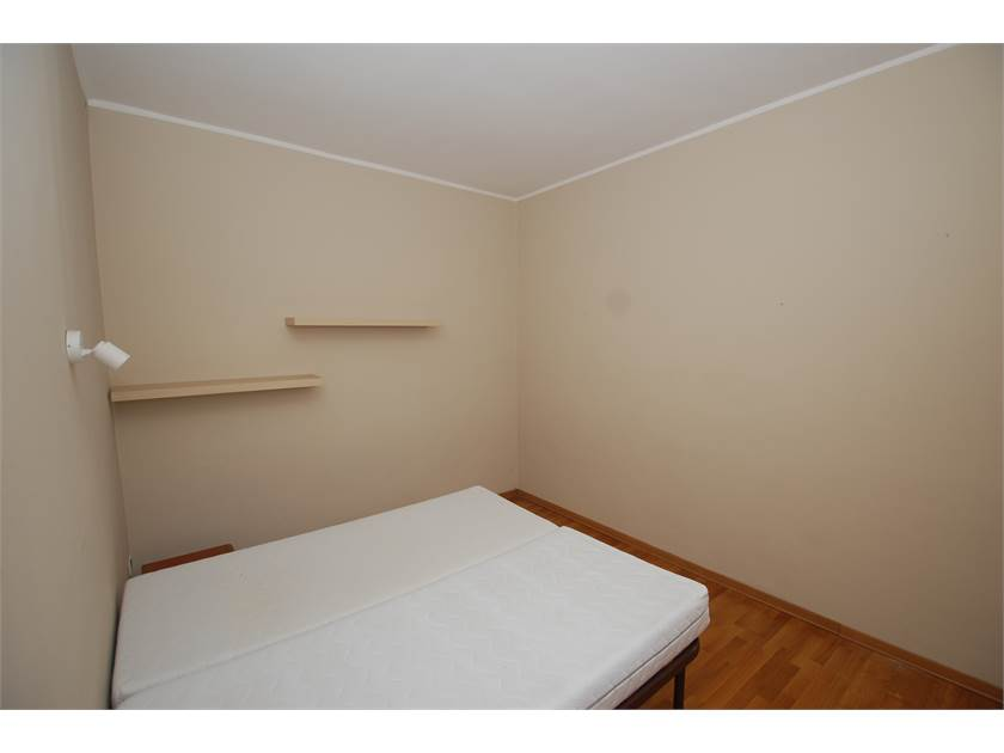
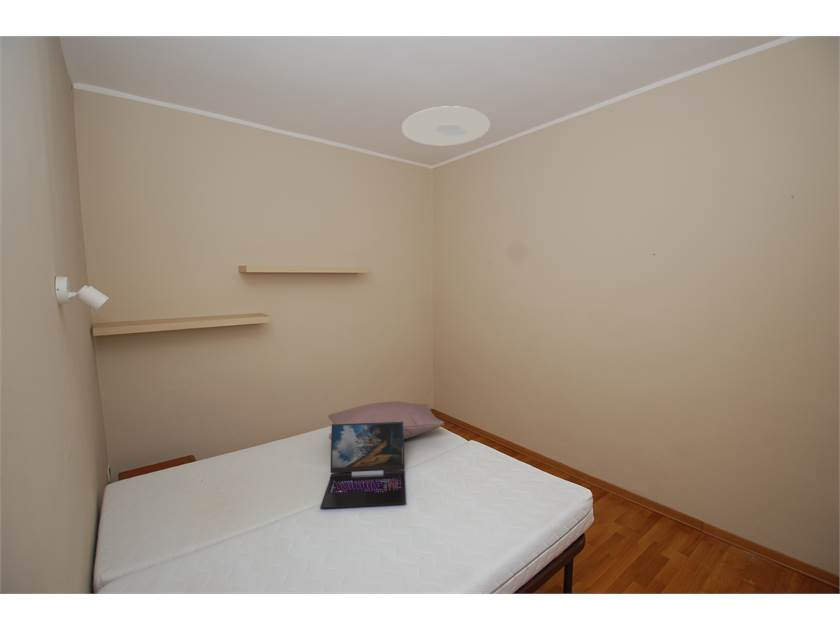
+ ceiling light [401,105,491,146]
+ pillow [327,400,446,440]
+ laptop [319,421,407,510]
